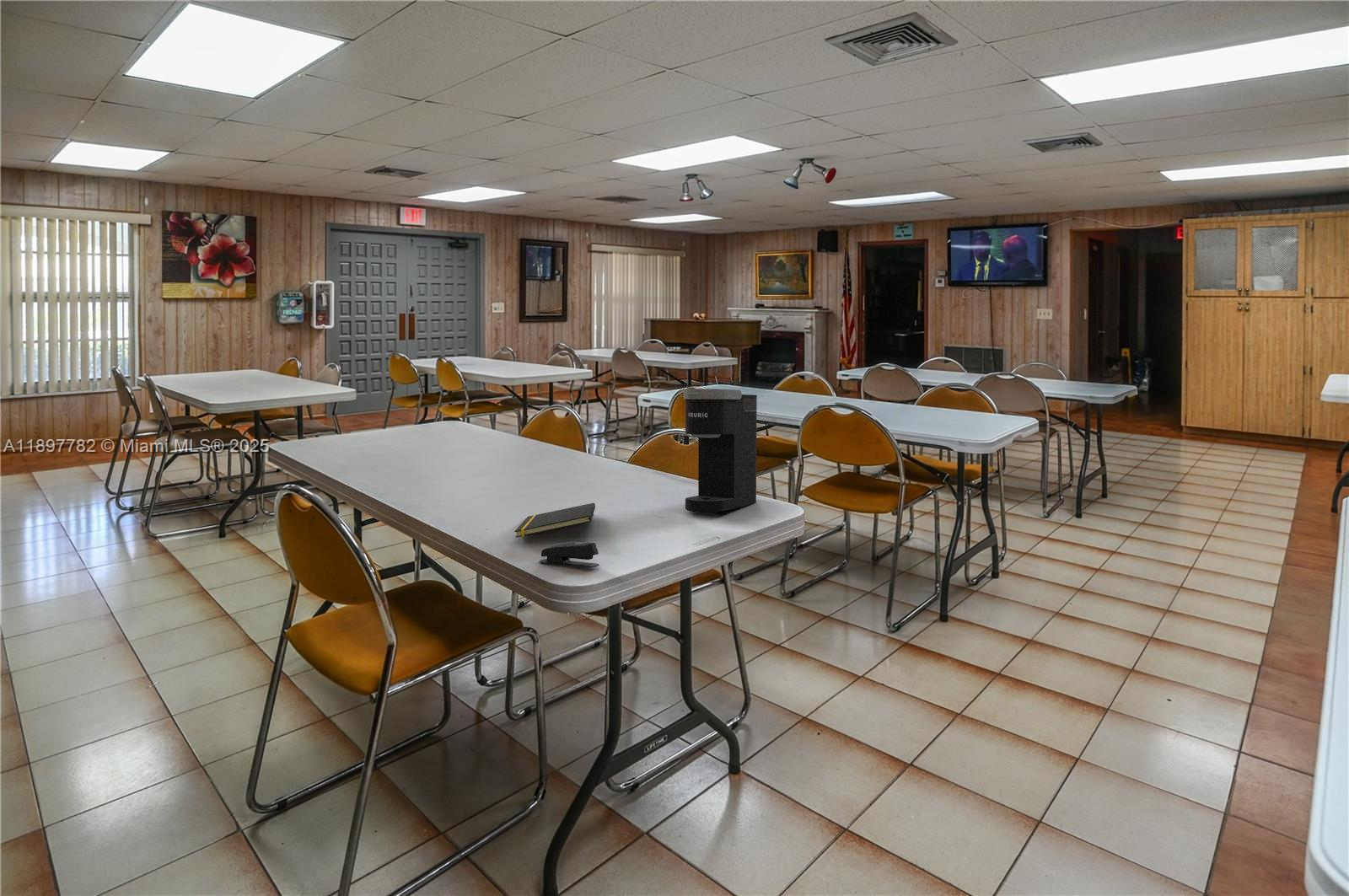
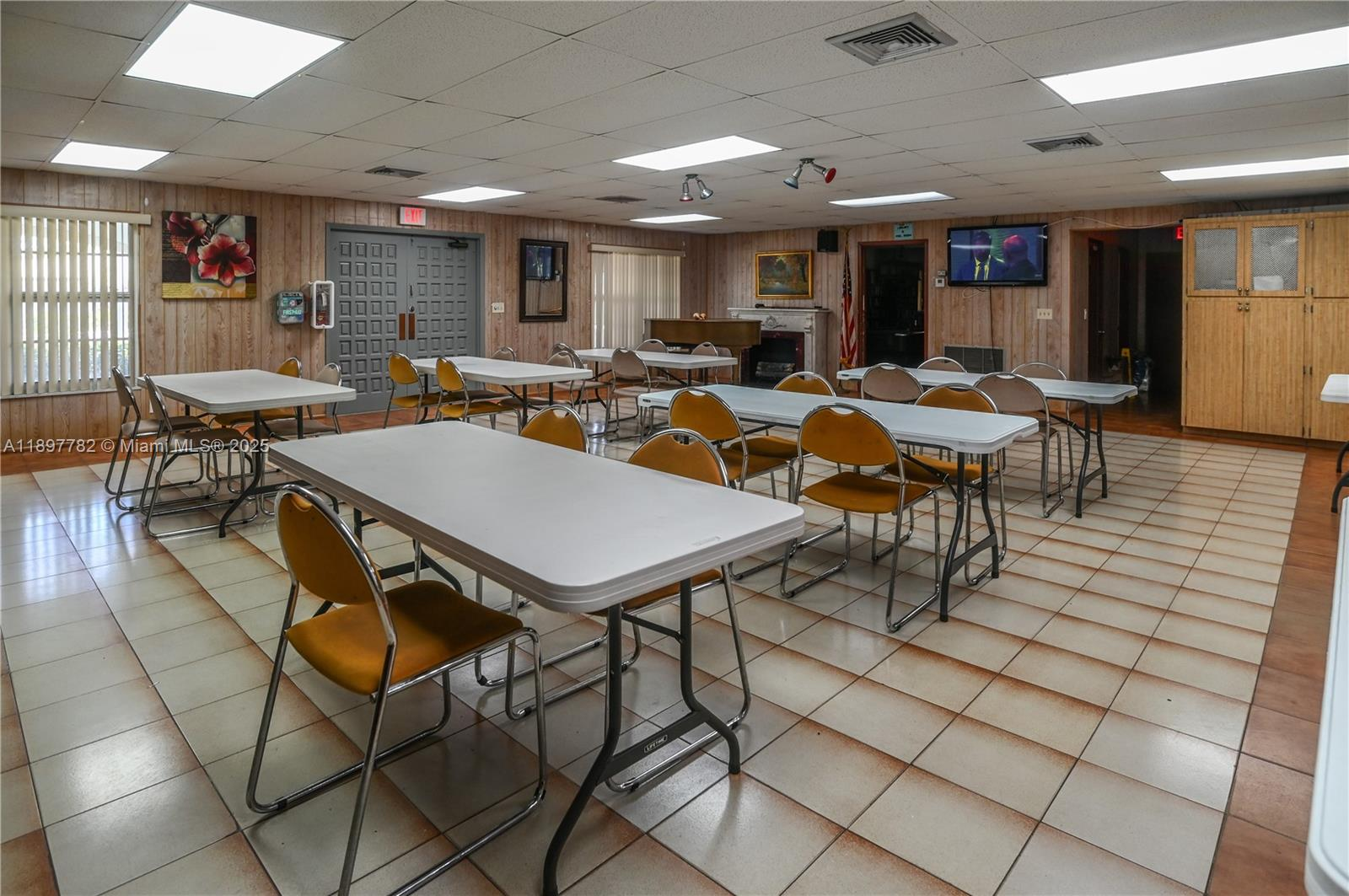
- stapler [538,541,600,568]
- notepad [513,502,596,539]
- coffee maker [683,388,758,513]
